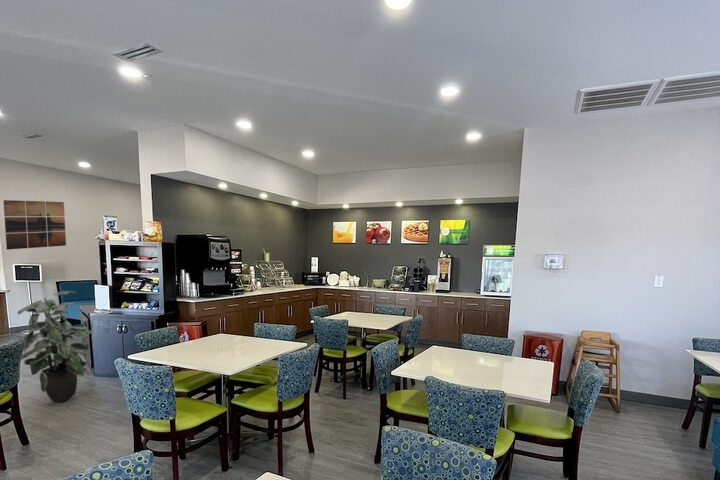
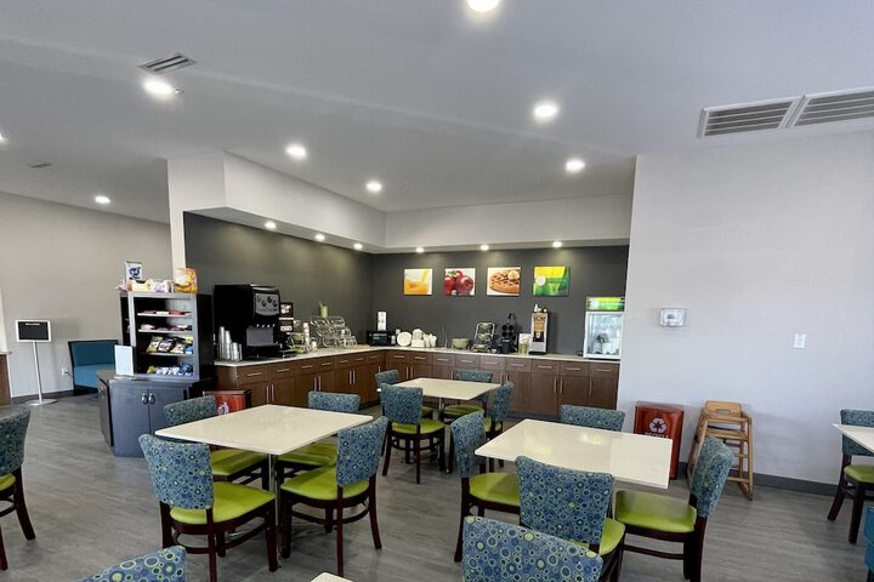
- indoor plant [16,290,94,404]
- wall art [2,199,67,251]
